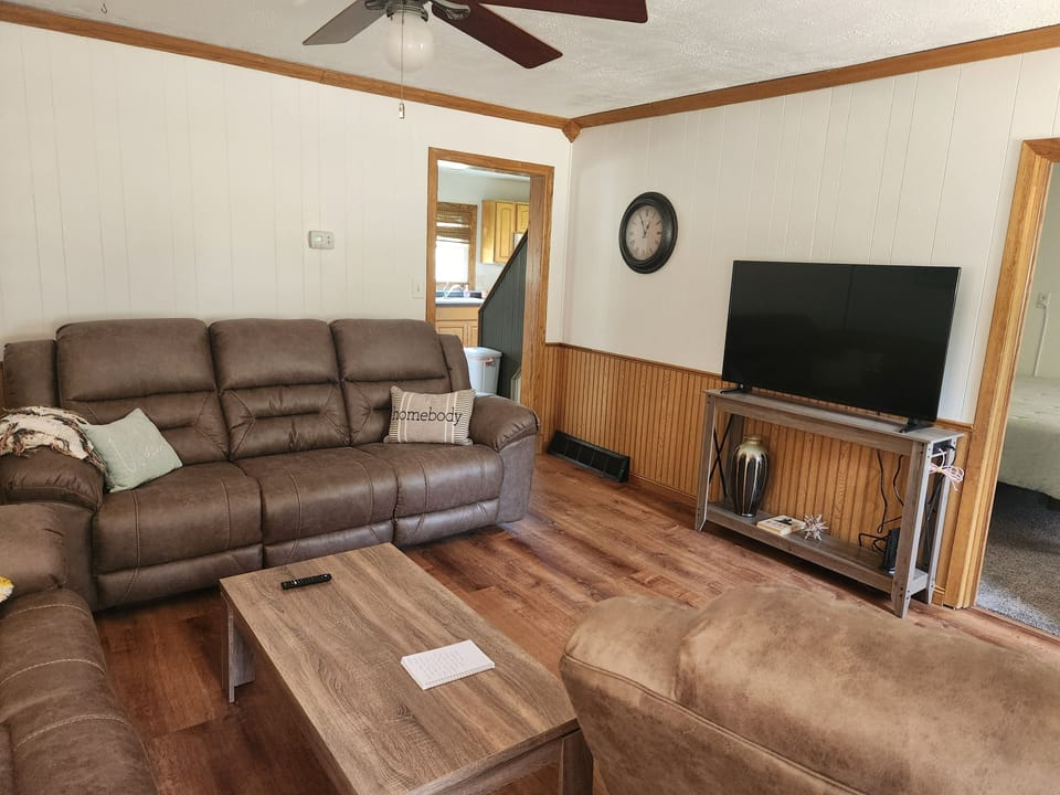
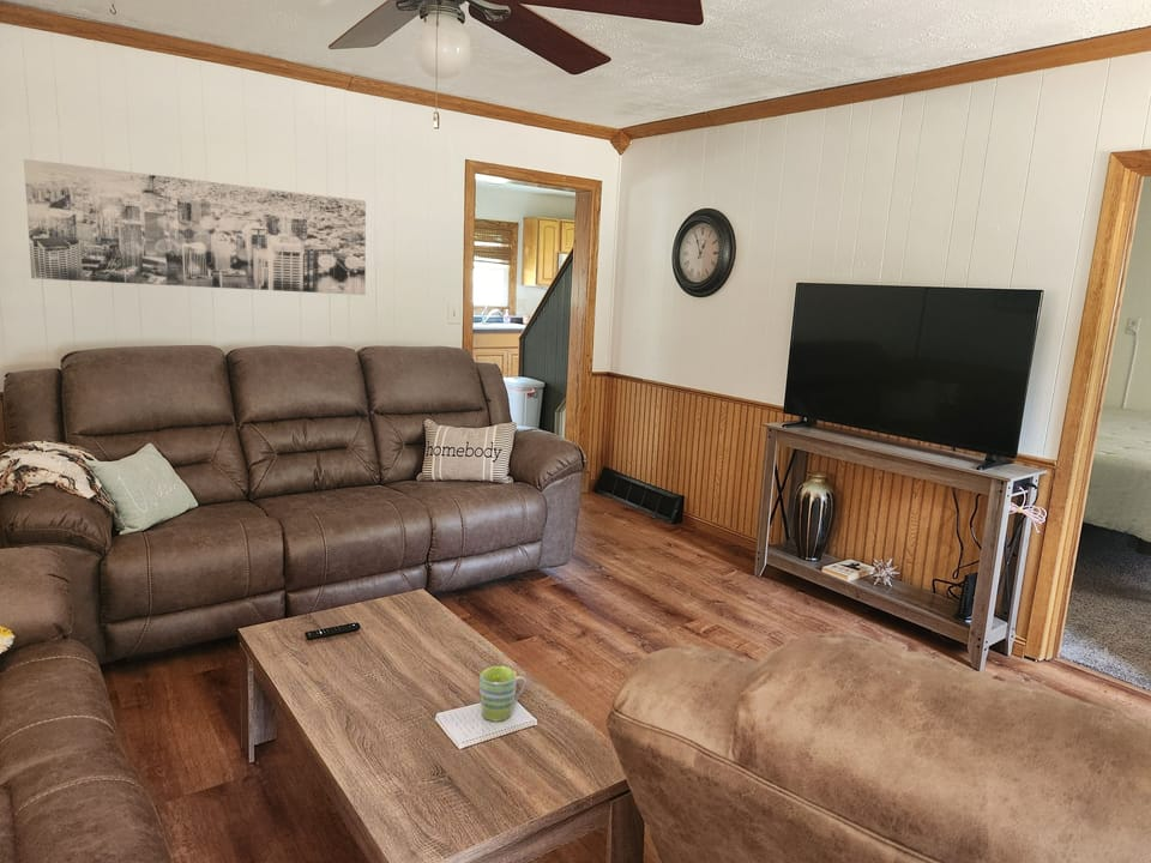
+ wall art [23,158,367,296]
+ mug [478,665,528,723]
